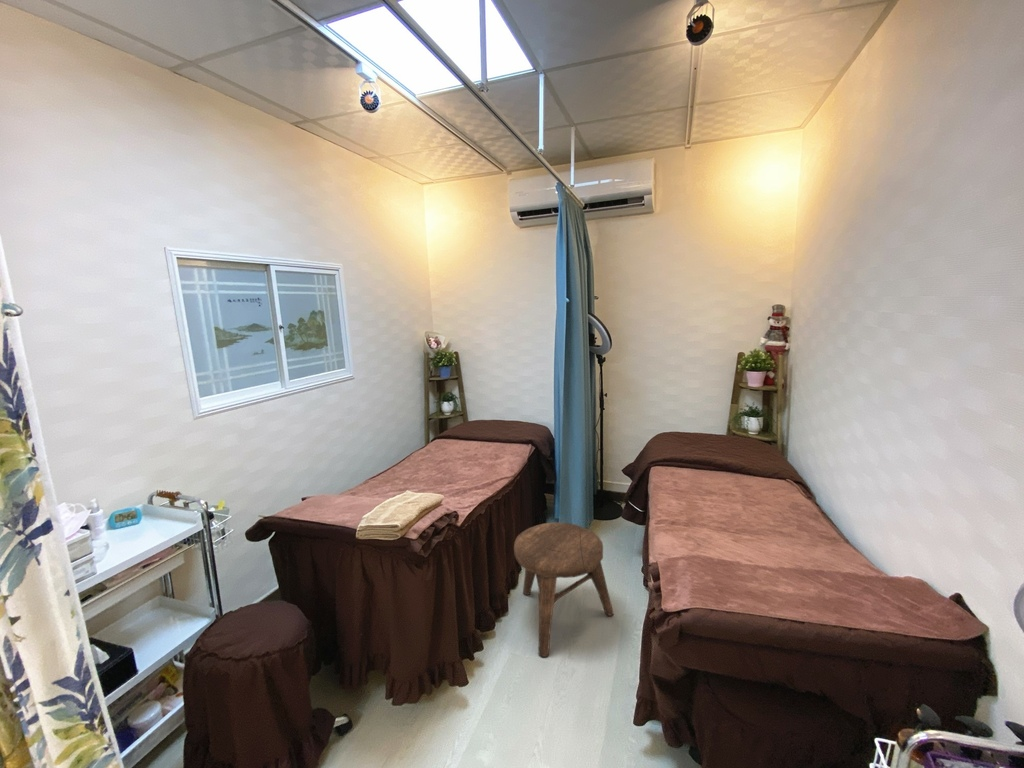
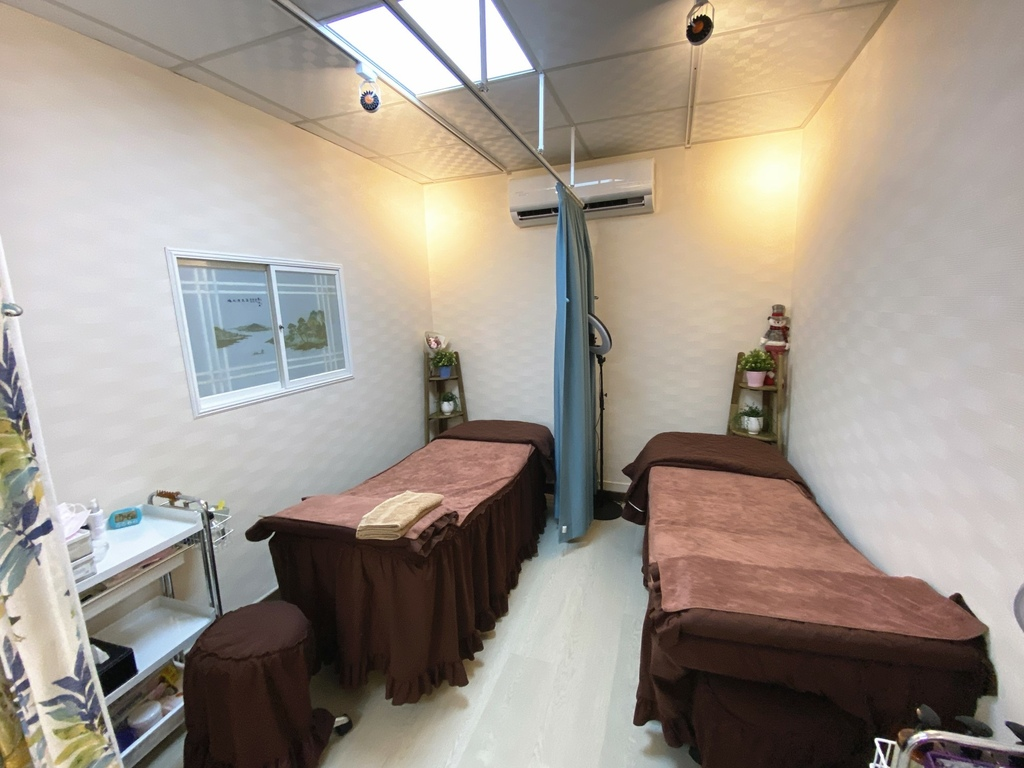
- stool [513,522,615,658]
